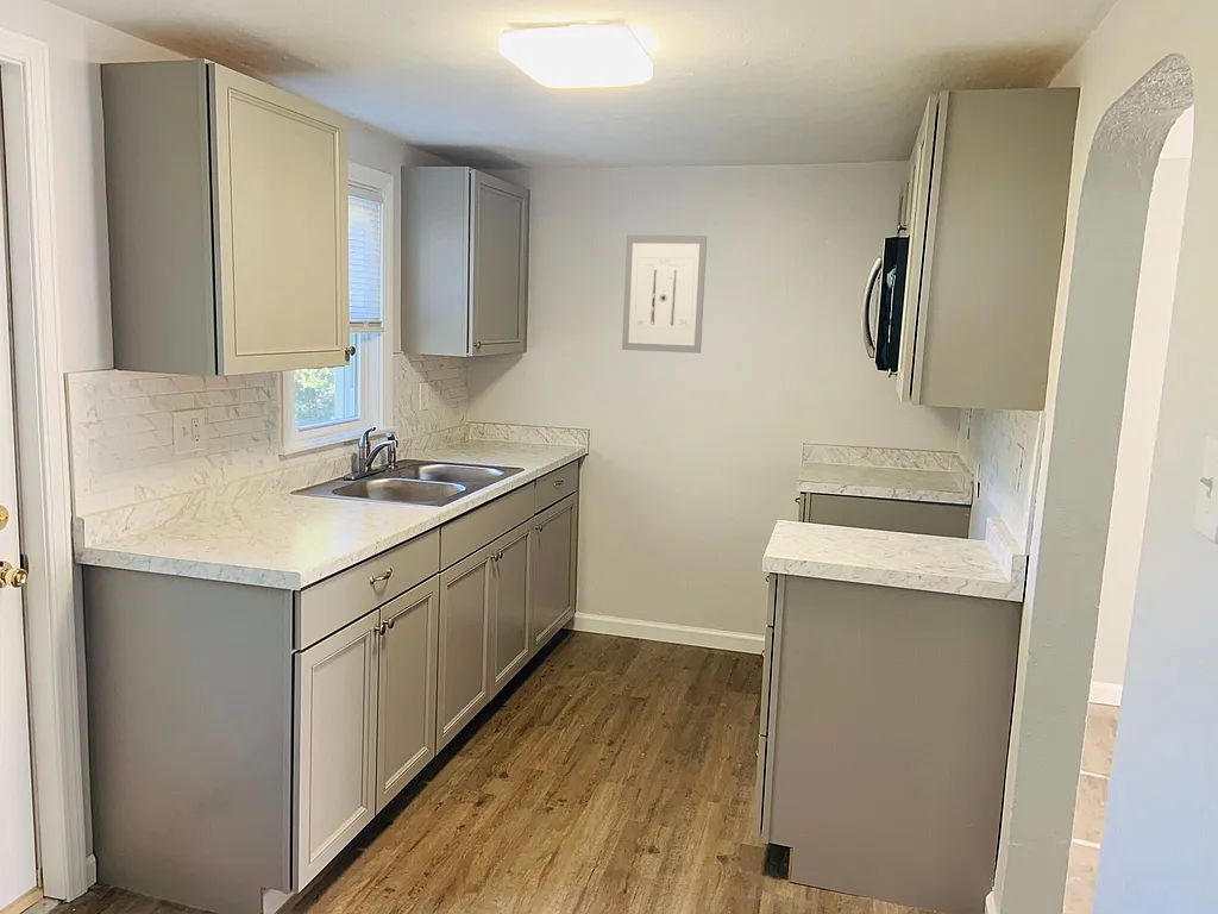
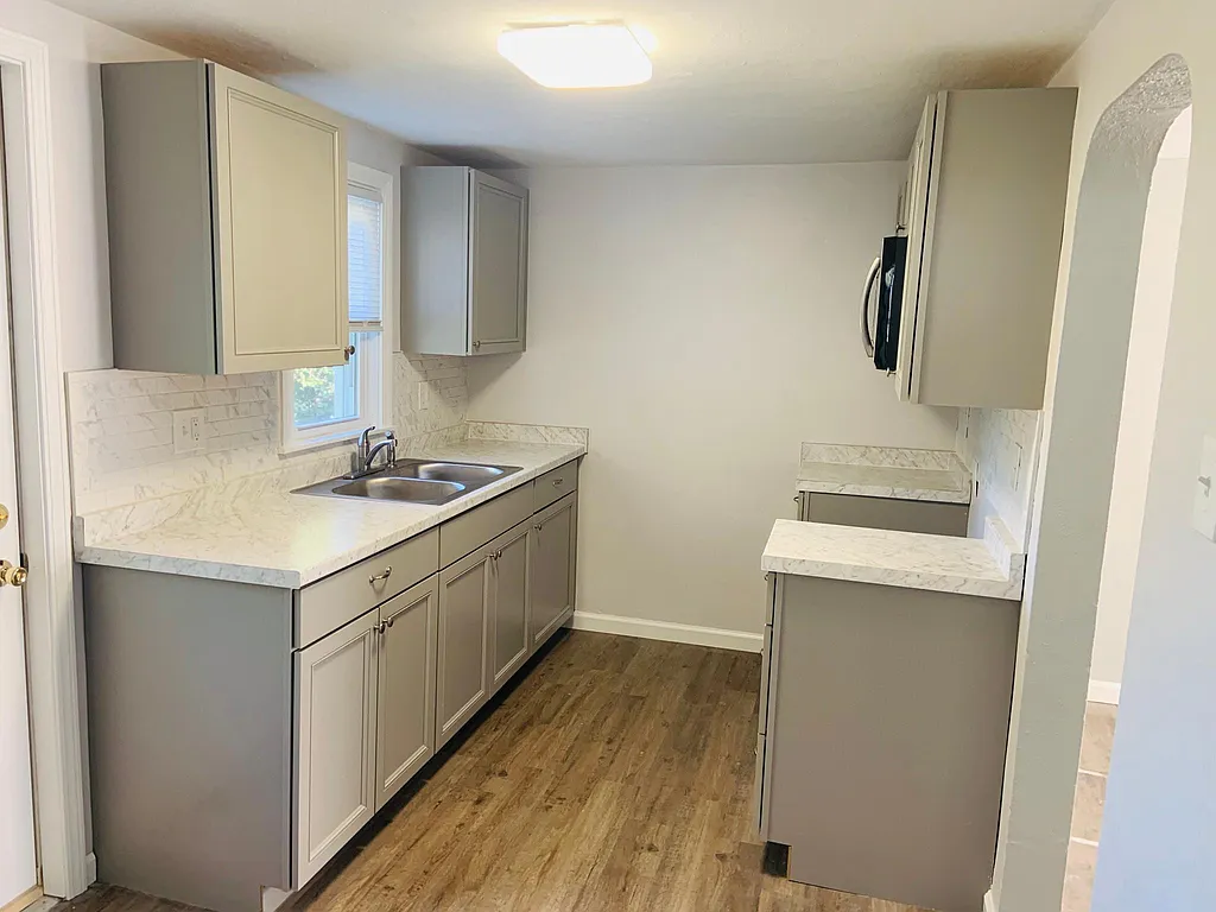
- wall art [621,234,708,355]
